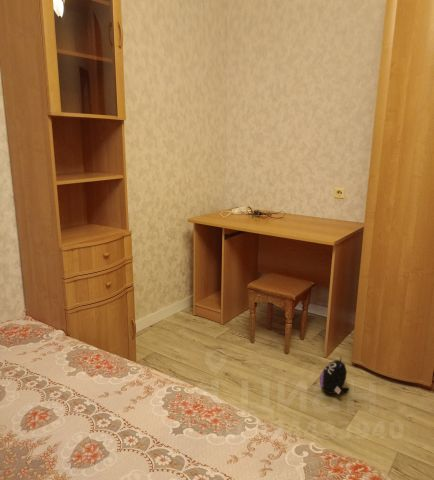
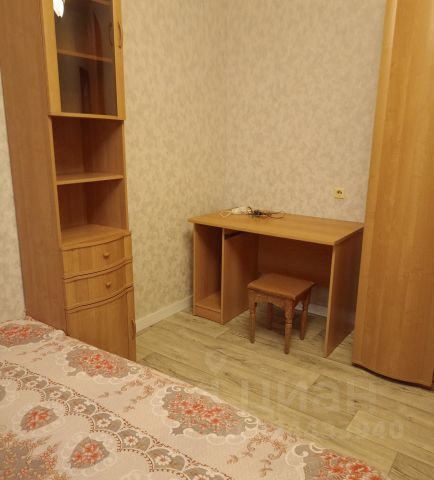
- plush toy [319,357,350,395]
